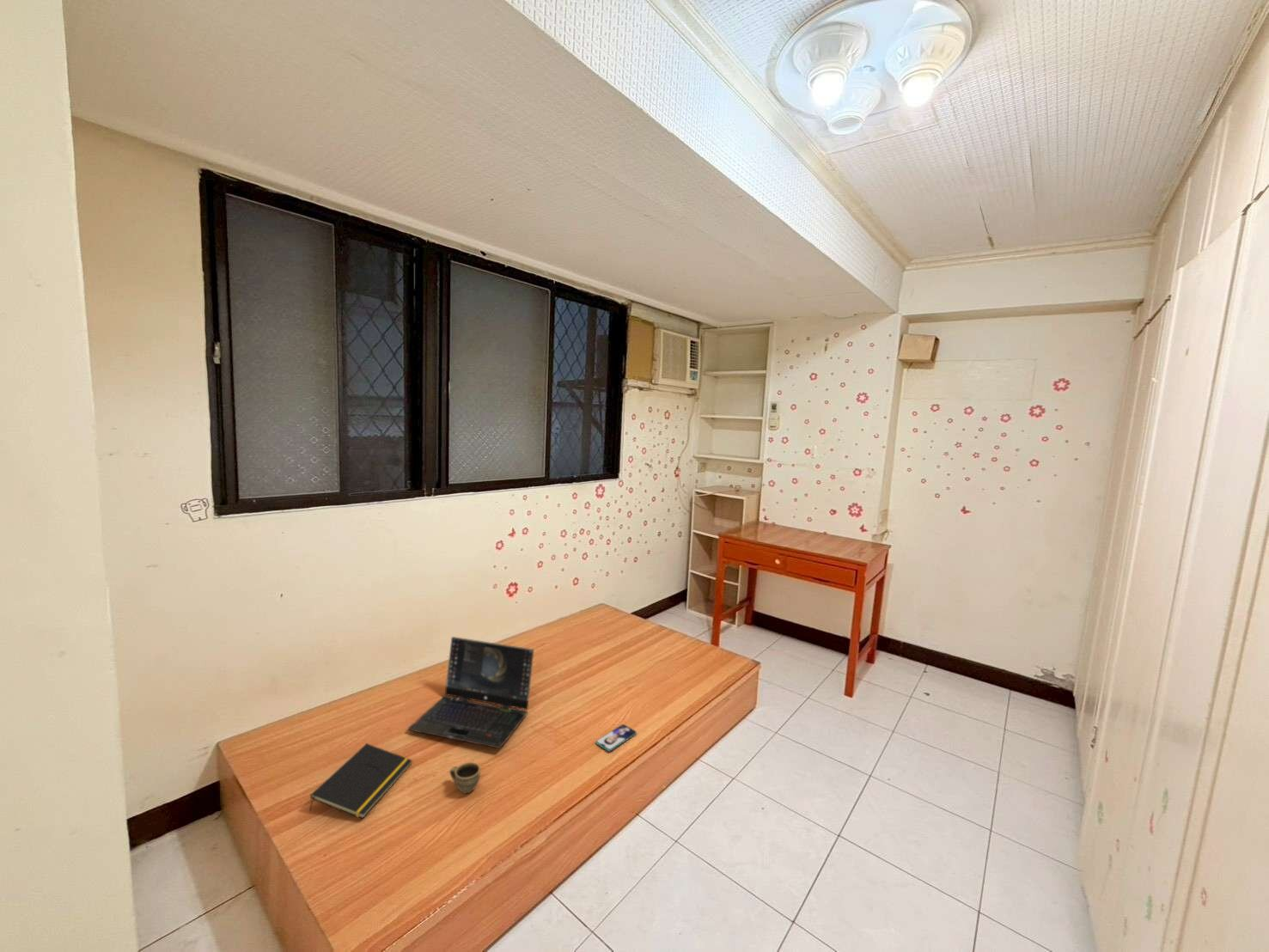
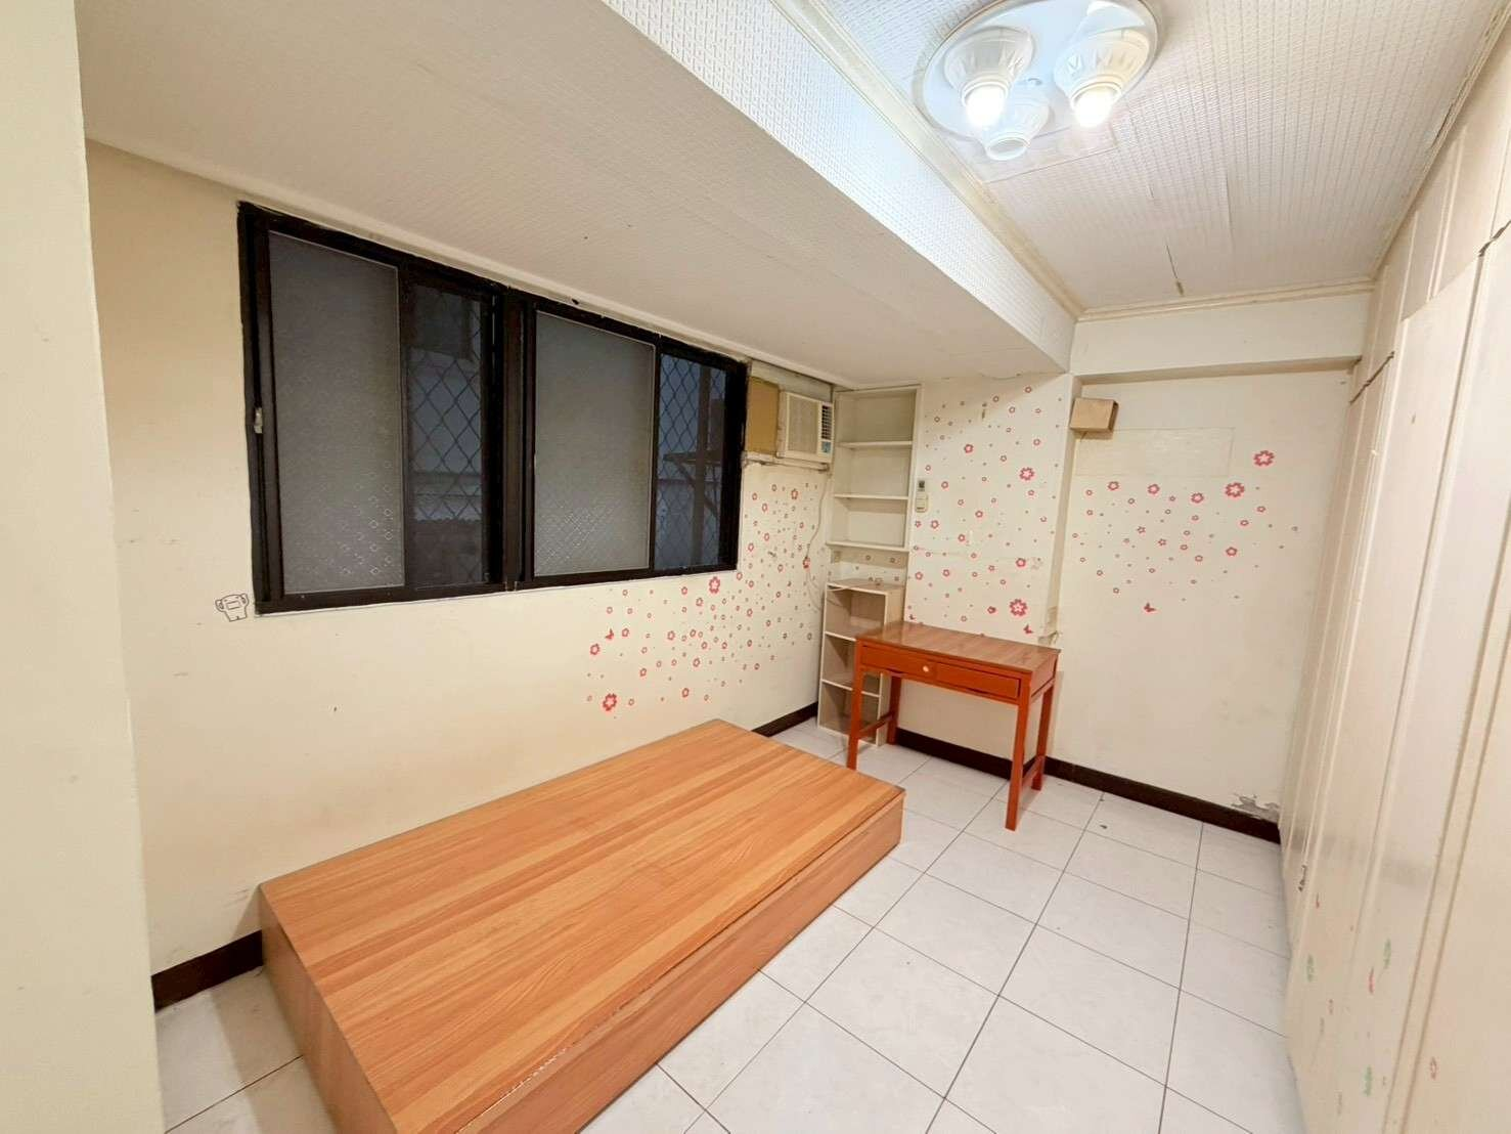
- smartphone [595,723,638,752]
- notepad [308,742,413,820]
- laptop computer [407,636,535,749]
- cup [448,761,481,795]
